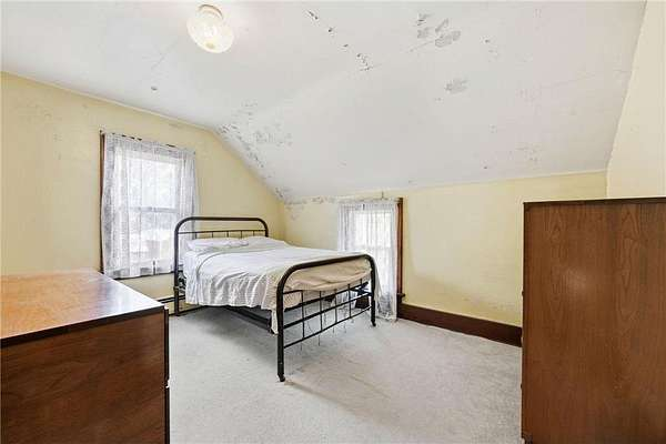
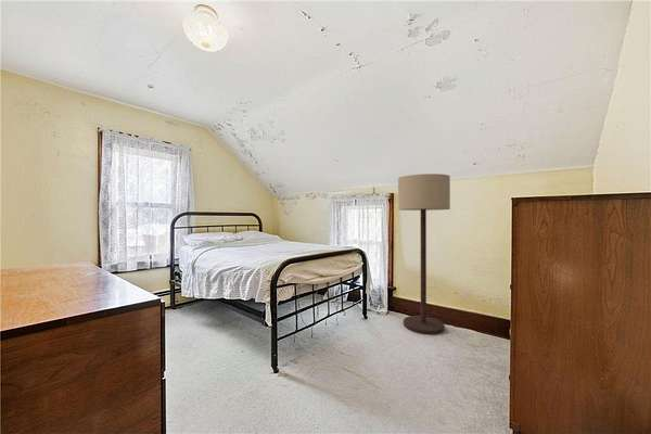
+ floor lamp [397,173,451,335]
